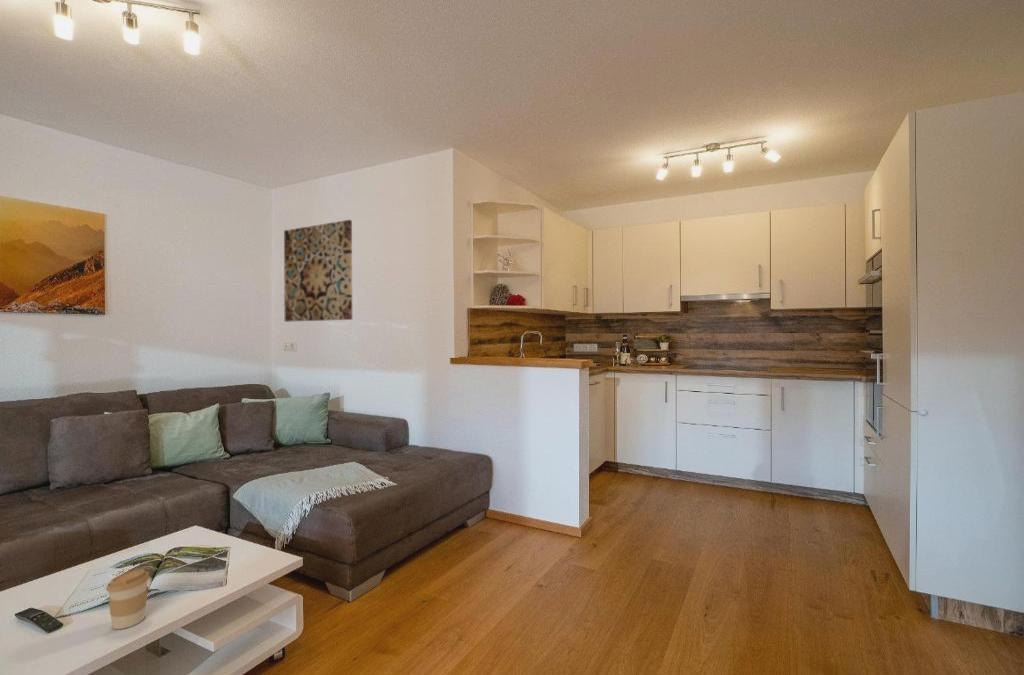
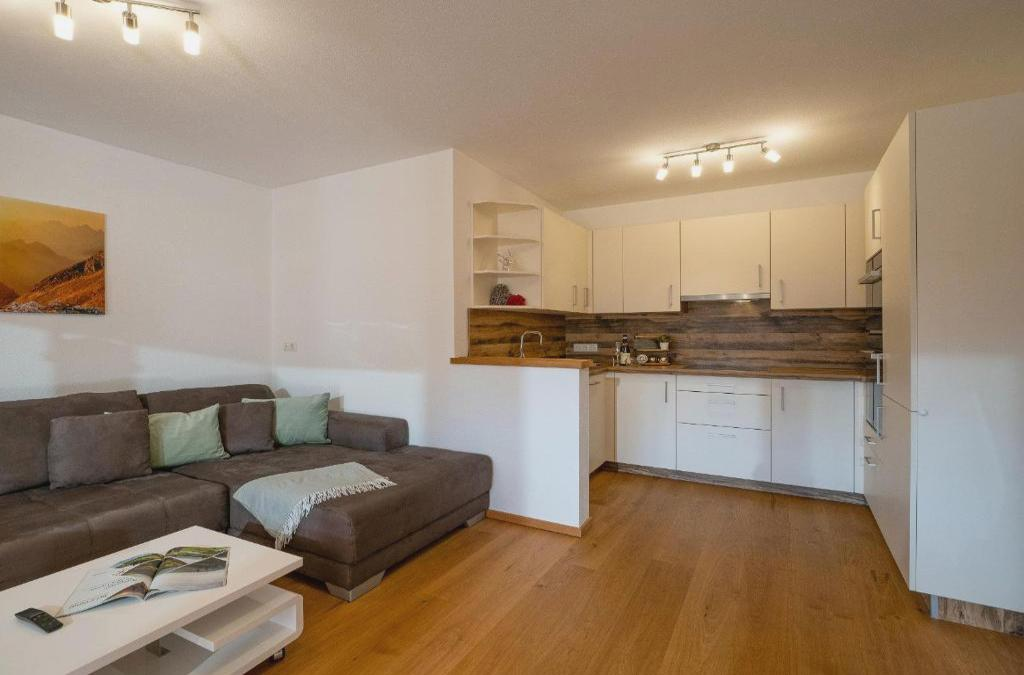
- wall art [283,219,353,323]
- coffee cup [105,568,150,630]
